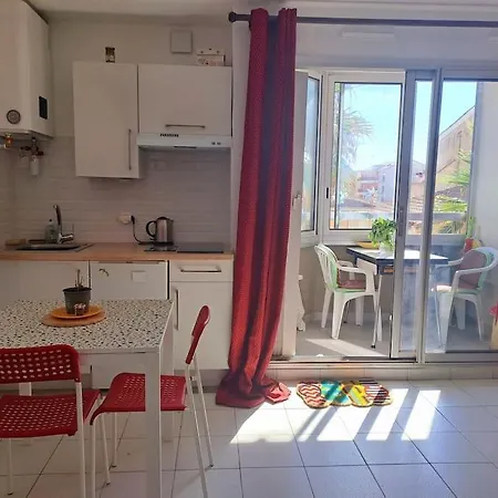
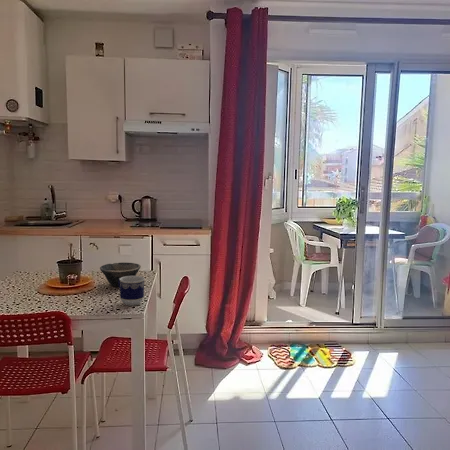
+ cup [118,275,146,307]
+ bowl [99,262,142,288]
